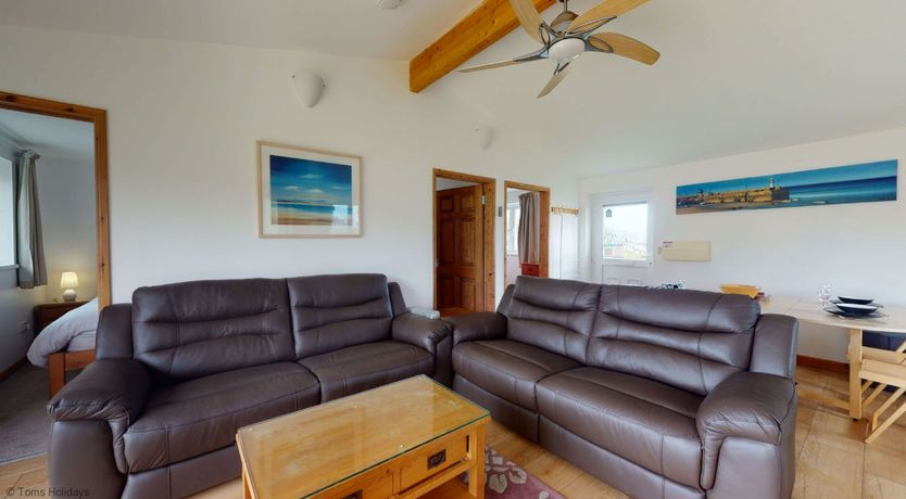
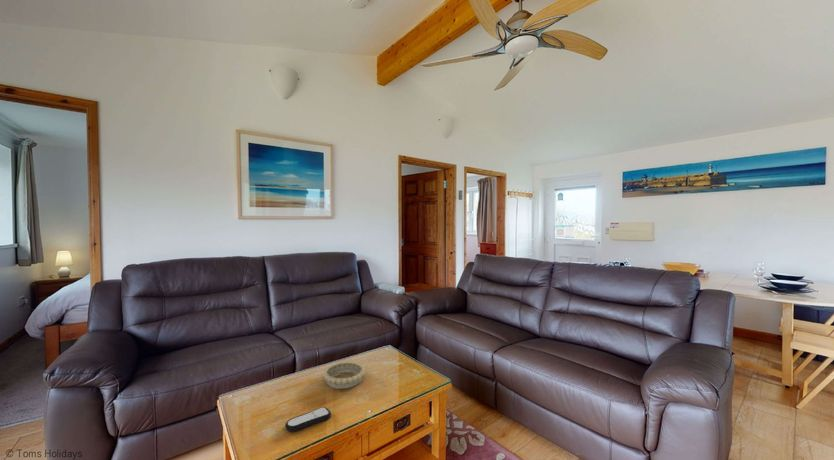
+ decorative bowl [322,361,366,390]
+ remote control [284,406,332,432]
